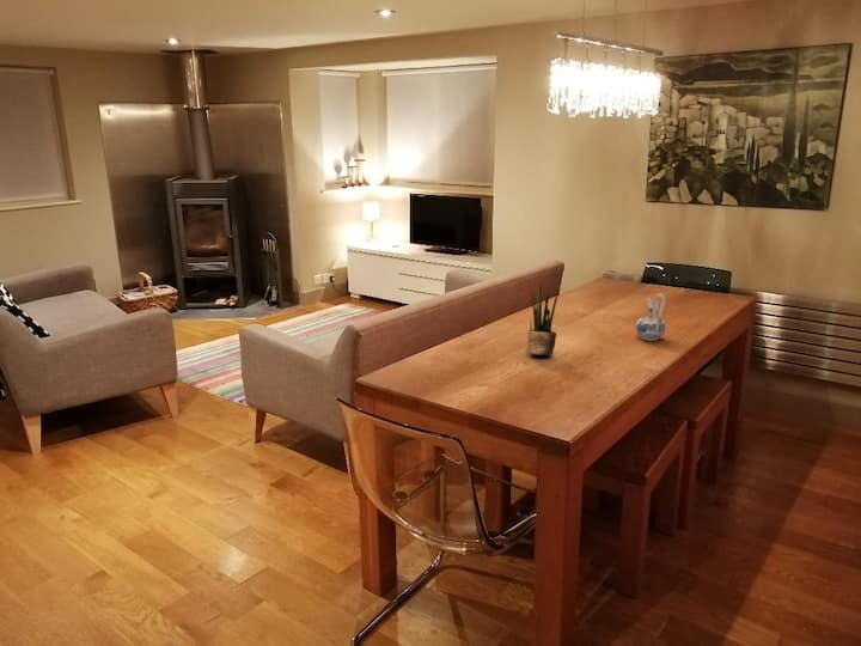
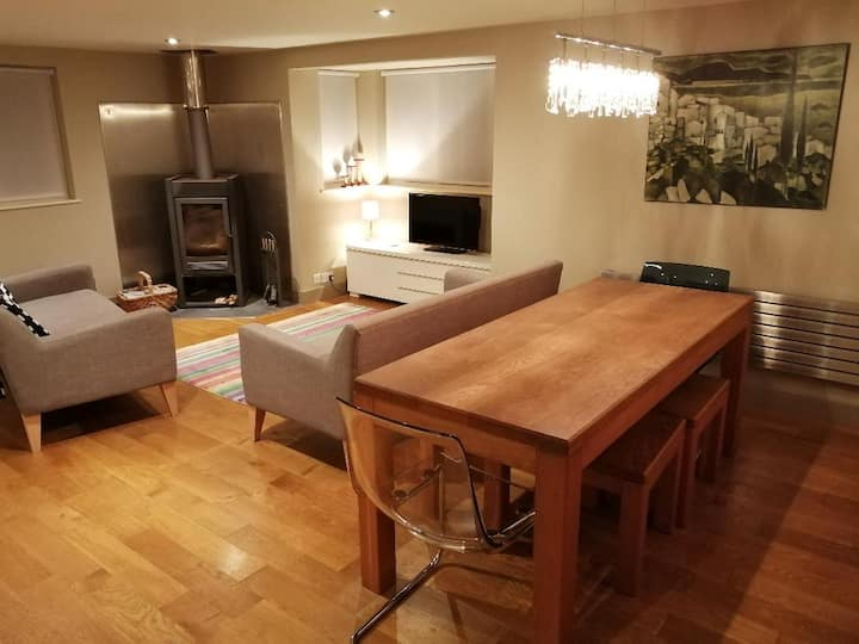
- potted plant [526,285,560,356]
- ceramic pitcher [635,293,667,342]
